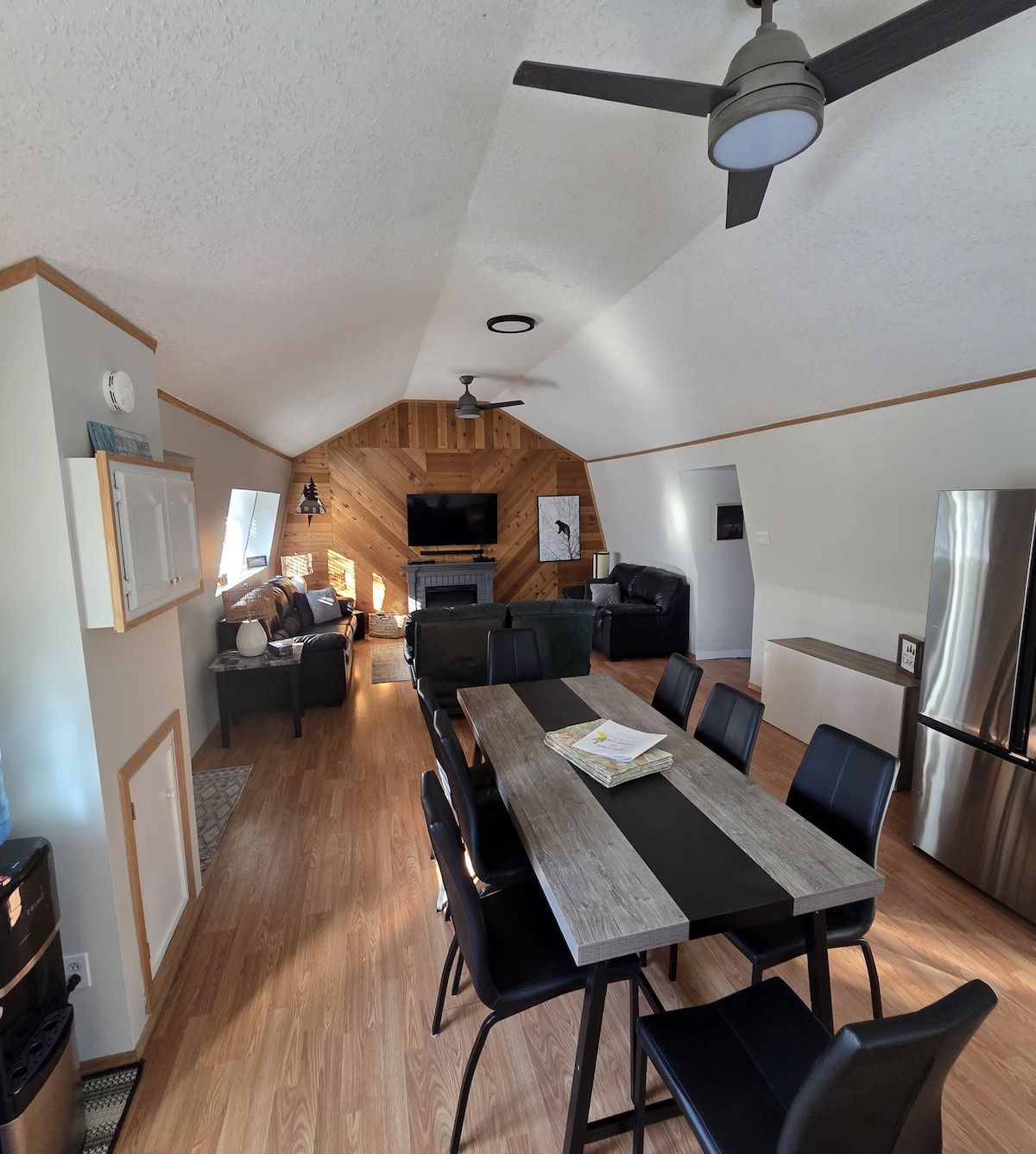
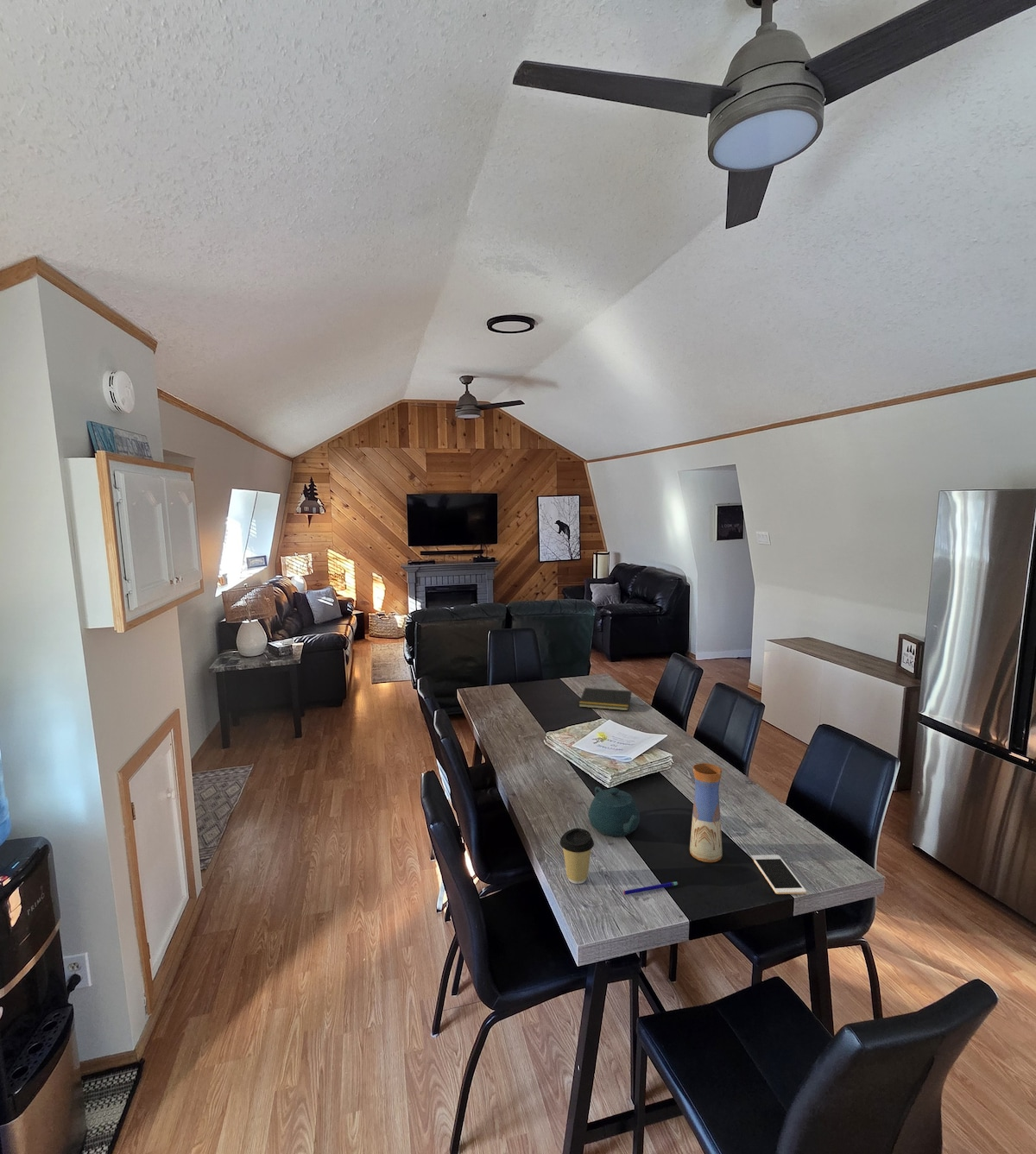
+ coffee cup [559,827,595,885]
+ teapot [587,786,641,838]
+ pen [623,881,679,896]
+ vase [689,762,723,863]
+ notepad [578,687,633,711]
+ cell phone [750,854,807,895]
